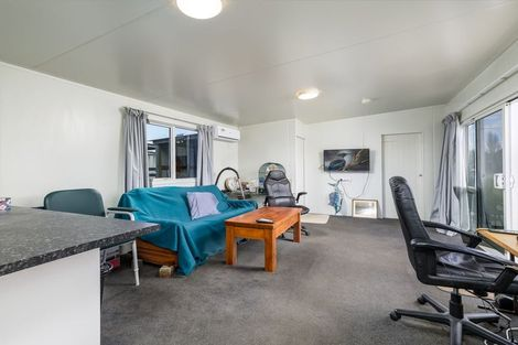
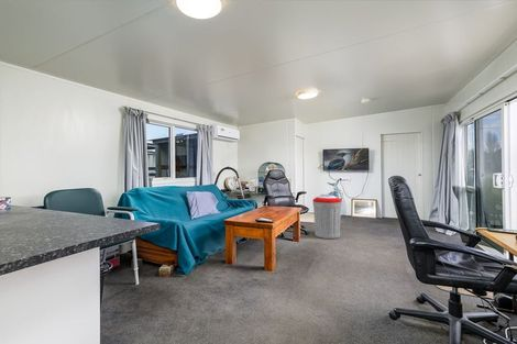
+ trash can [311,193,343,240]
